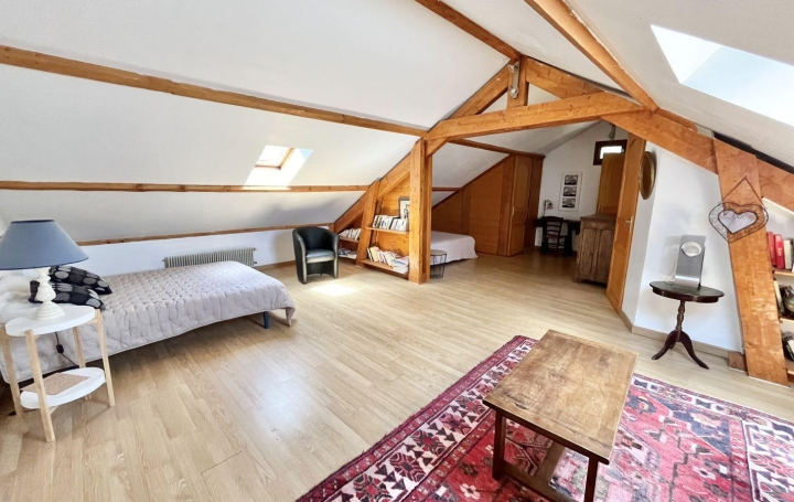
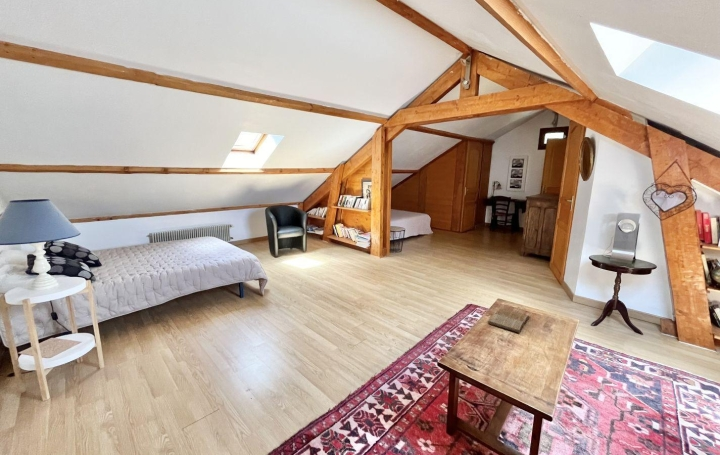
+ book [487,307,531,334]
